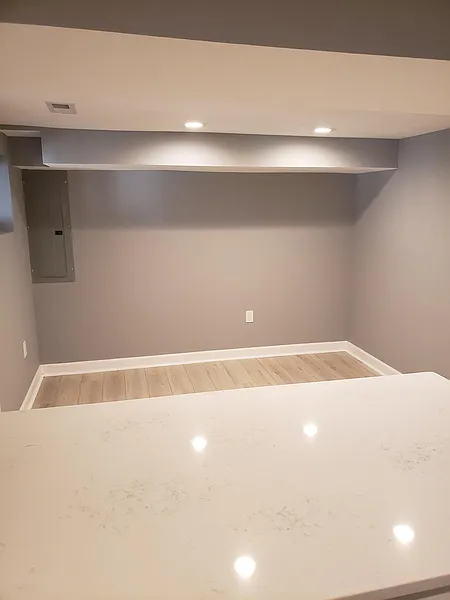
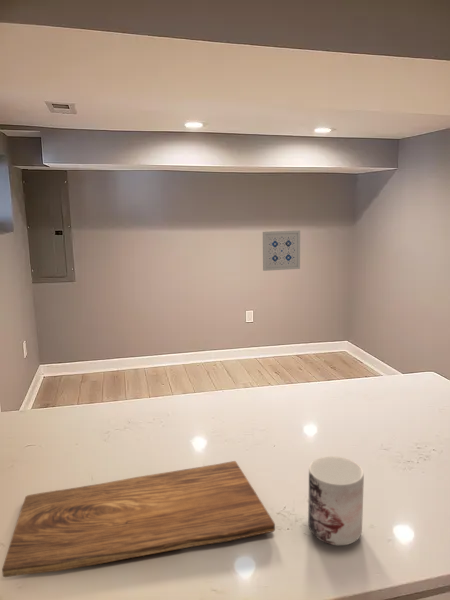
+ mug [307,455,365,546]
+ cutting board [1,460,276,578]
+ wall art [262,229,301,272]
